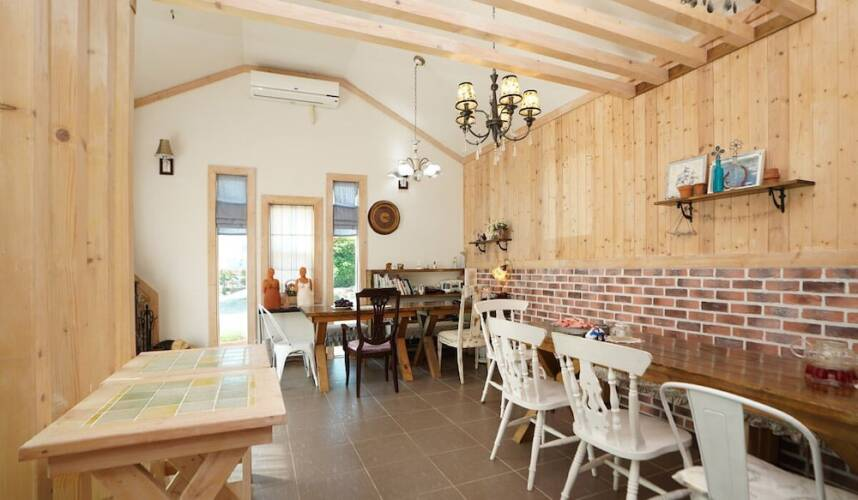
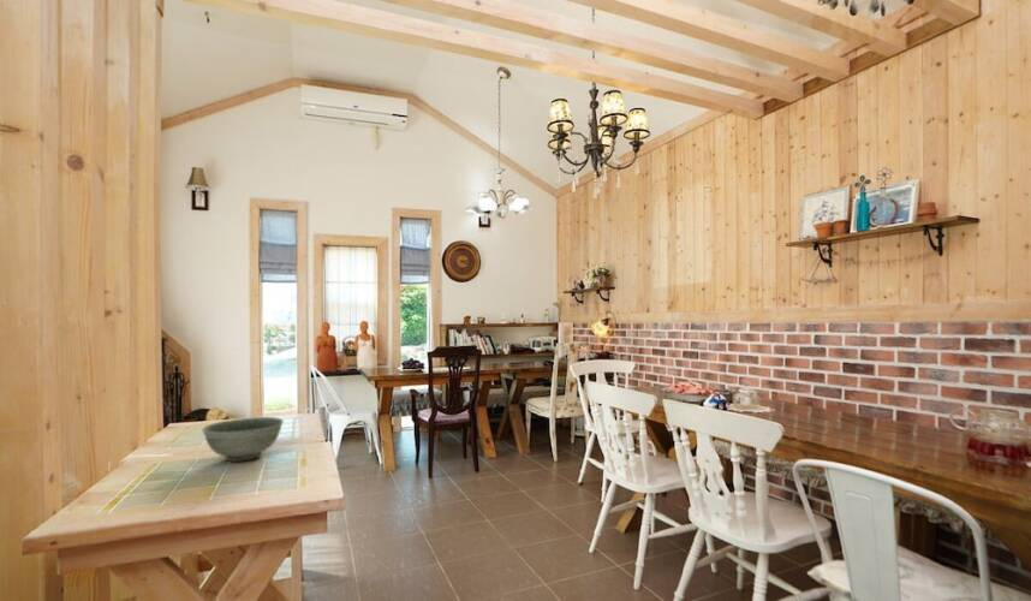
+ bowl [202,416,285,463]
